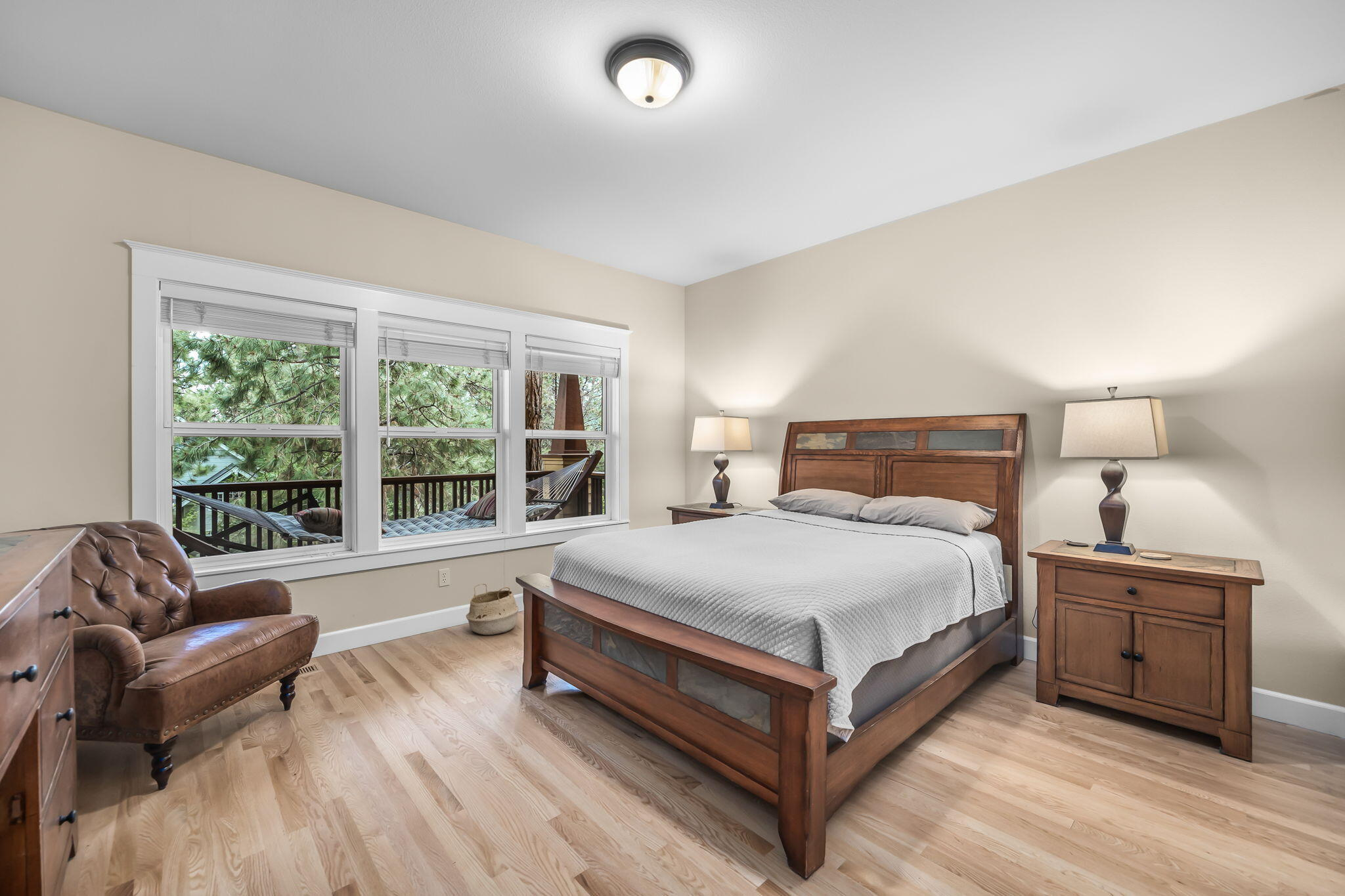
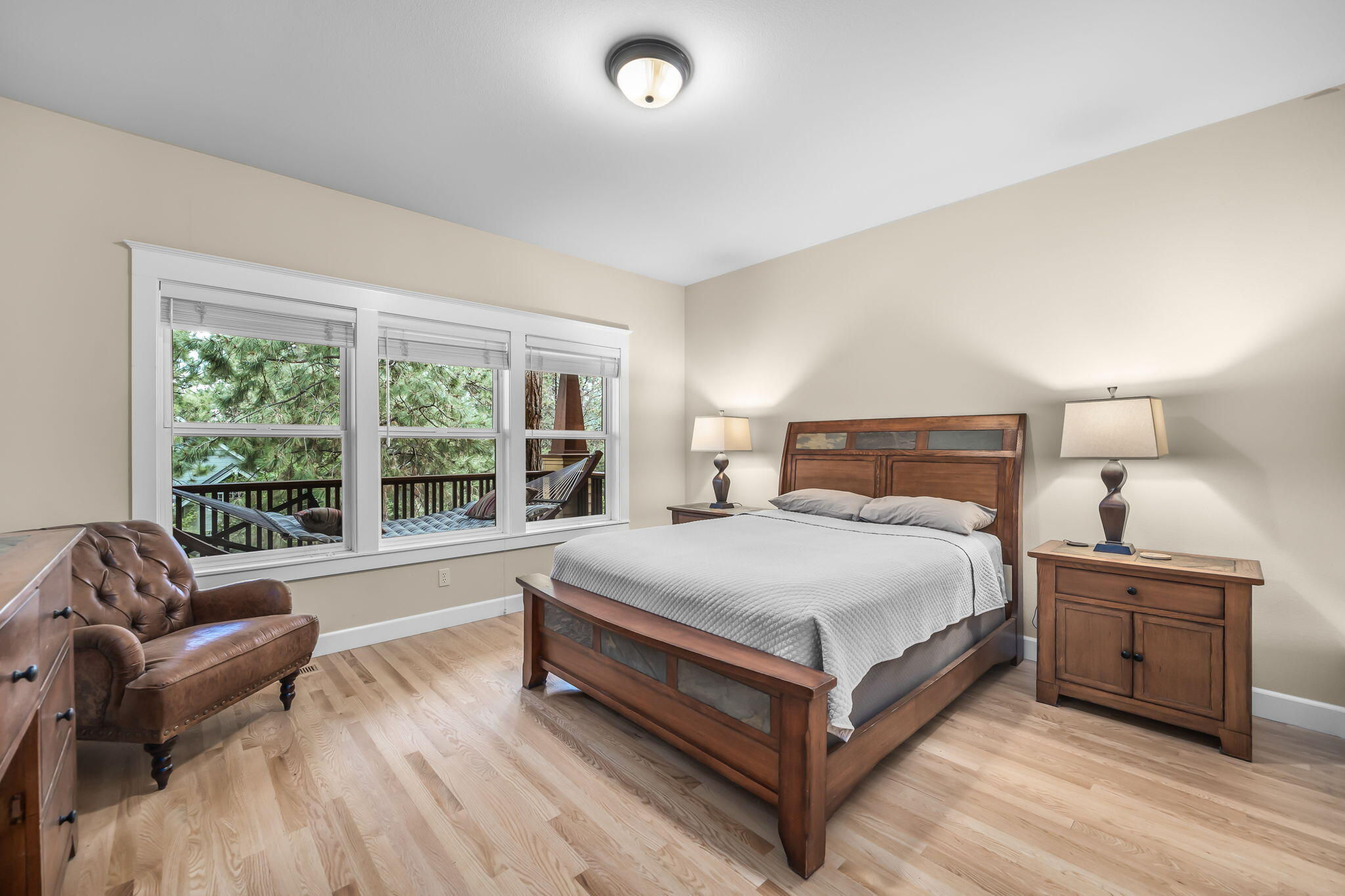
- woven basket [465,584,519,635]
